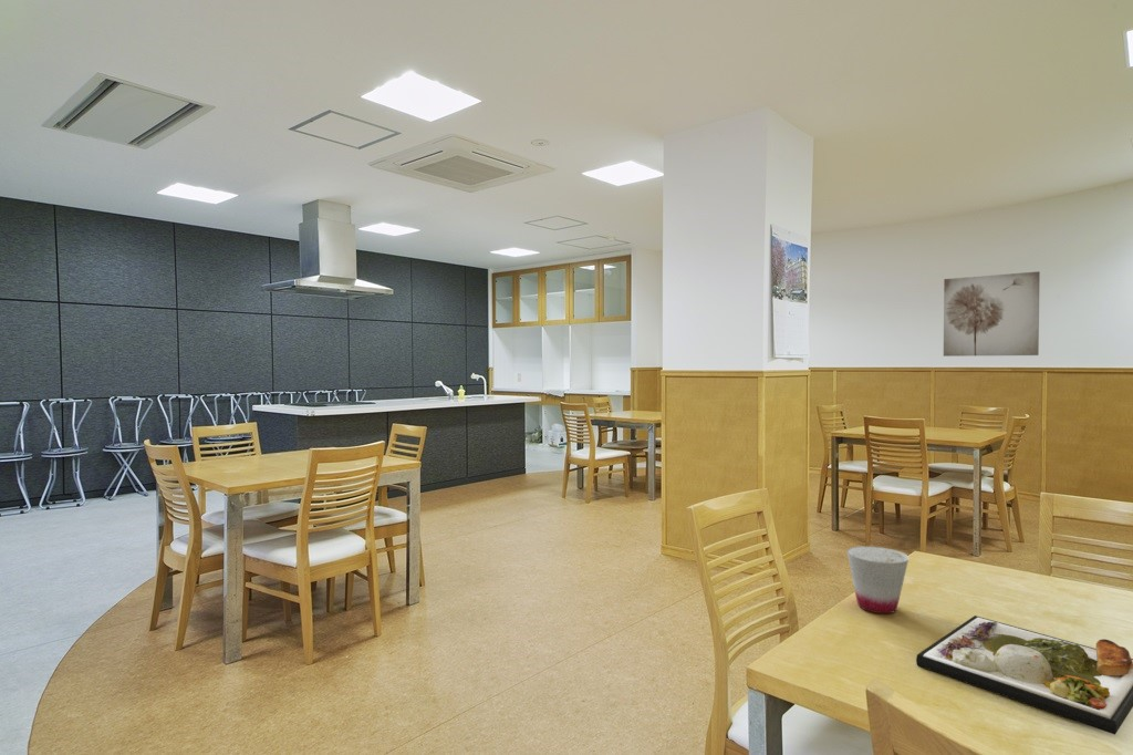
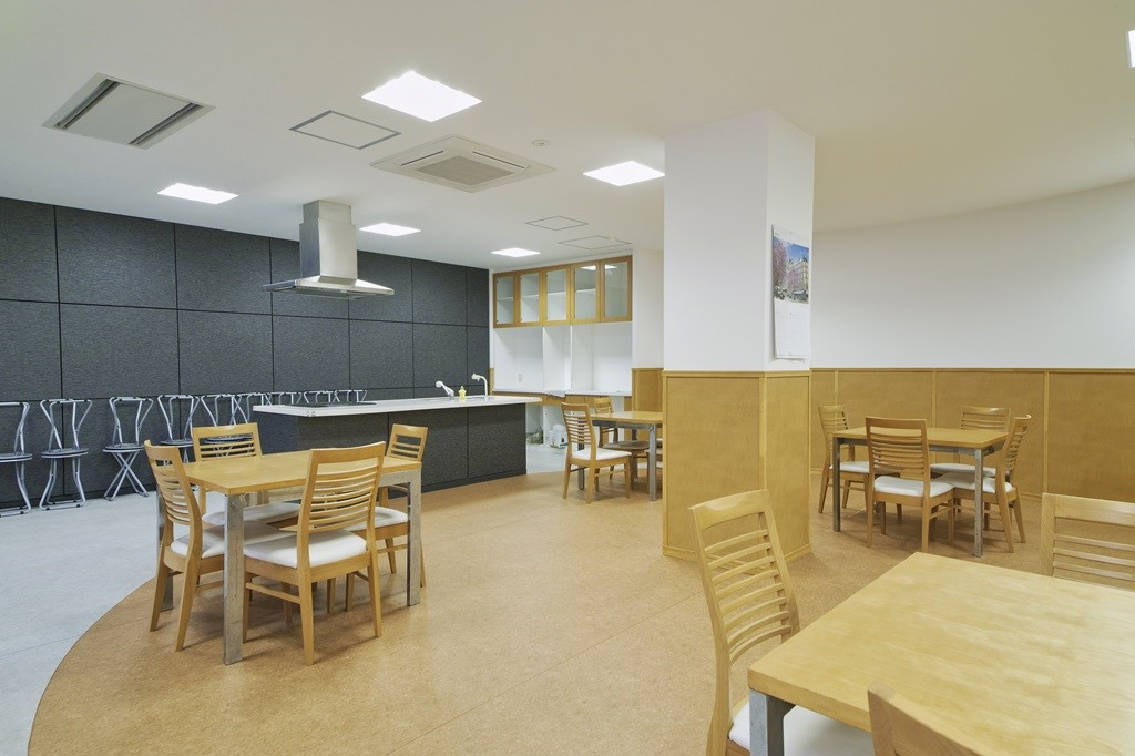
- wall art [943,270,1041,358]
- cup [845,545,909,614]
- dinner plate [915,614,1133,735]
